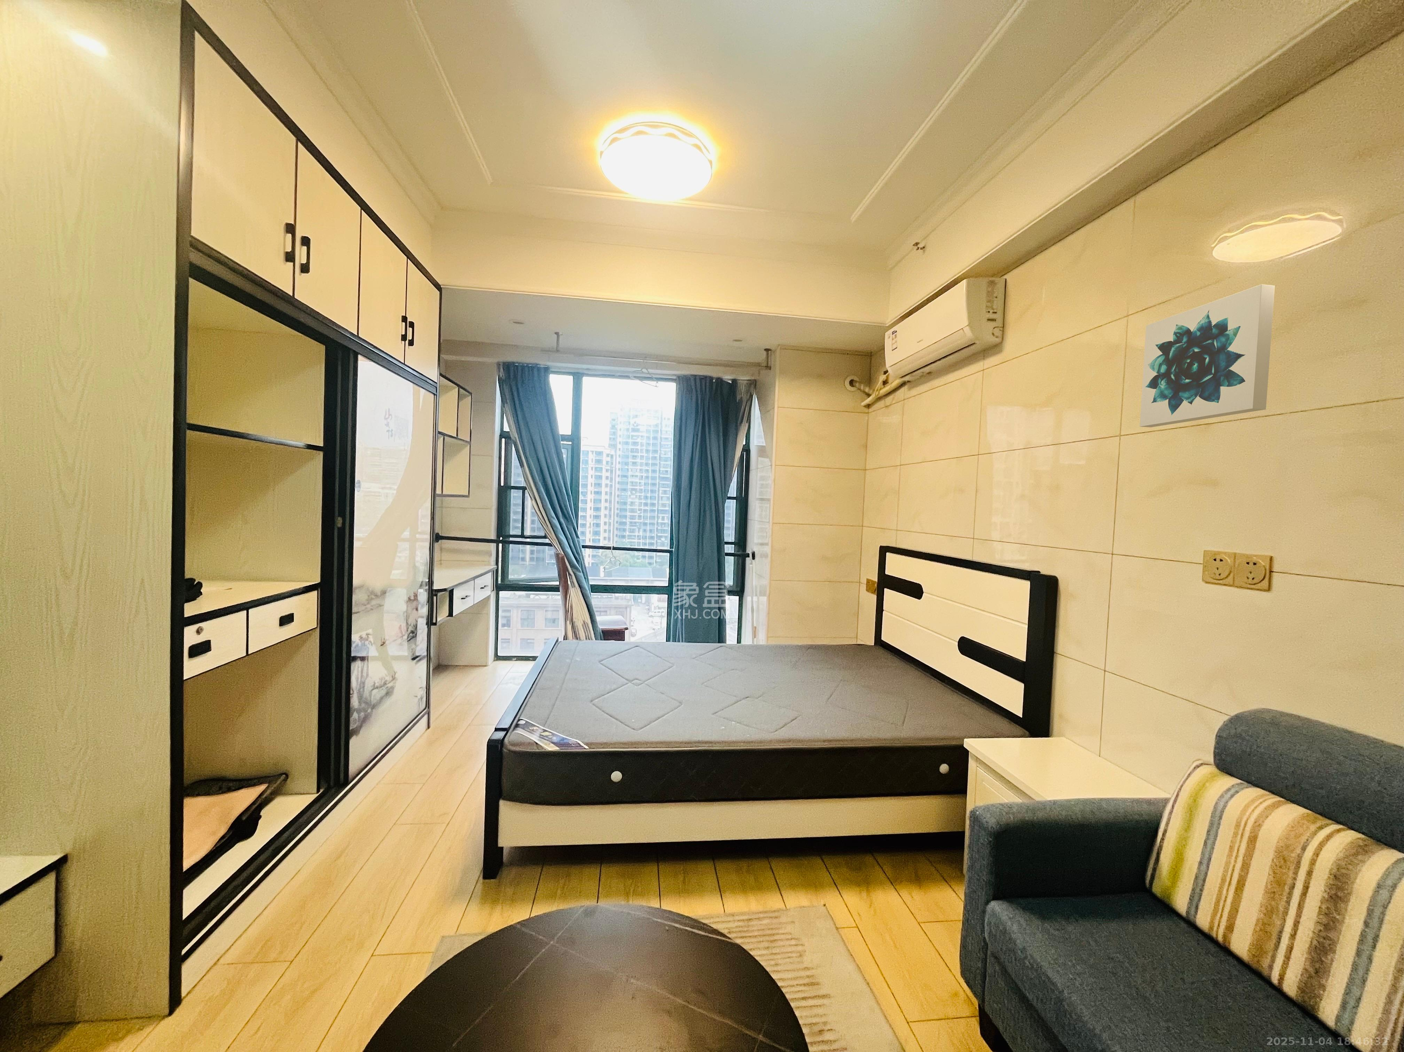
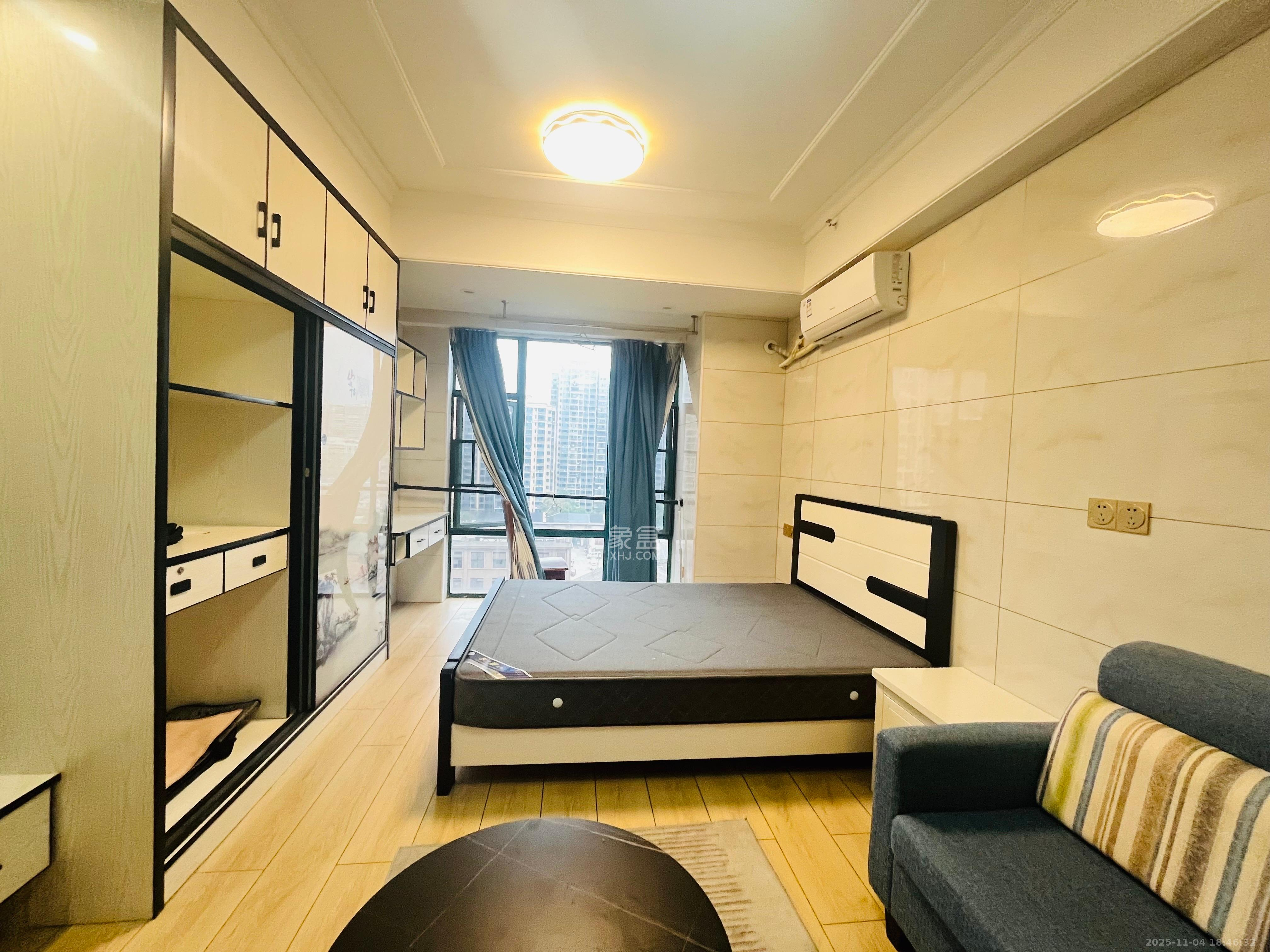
- wall art [1140,284,1275,428]
